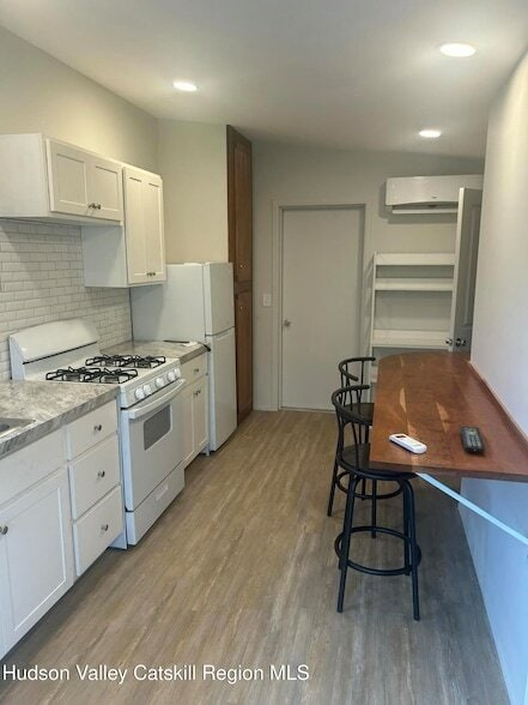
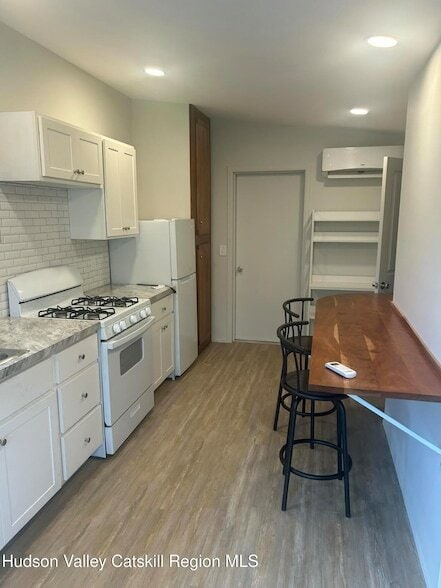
- remote control [459,424,486,453]
